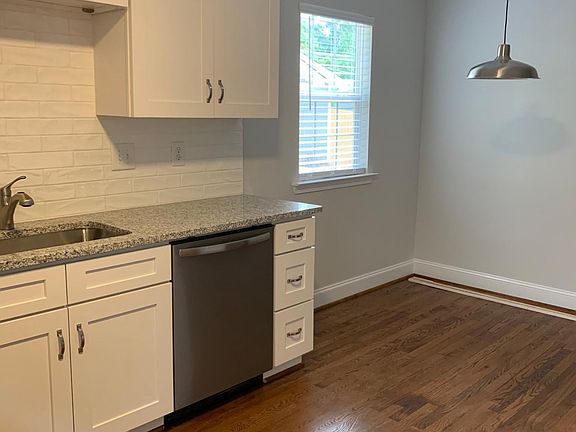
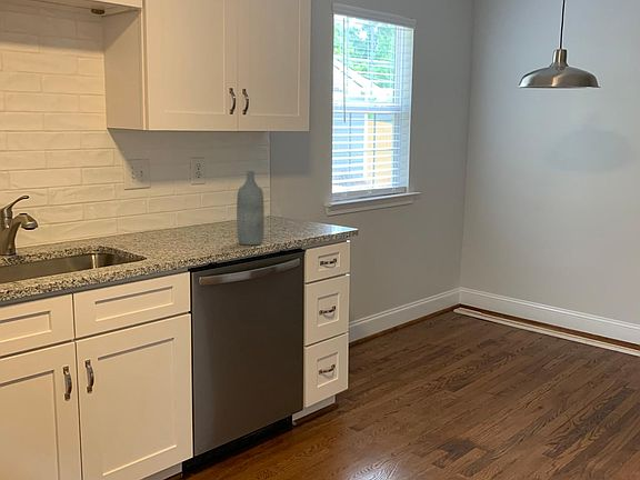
+ bottle [236,170,266,246]
